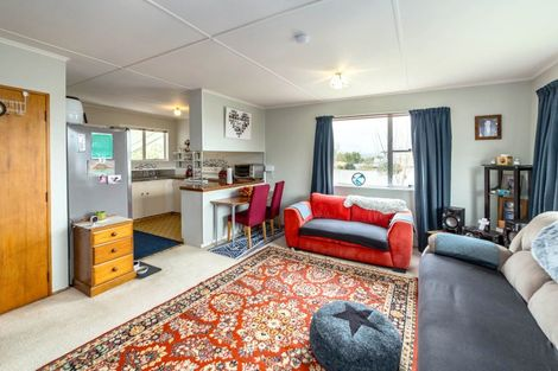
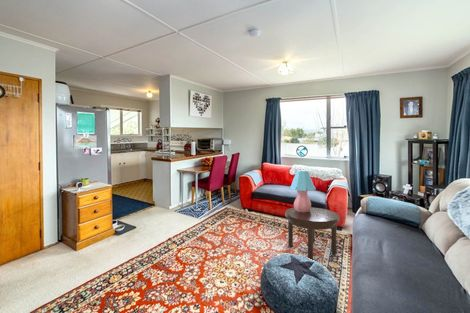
+ side table [284,206,340,261]
+ table lamp [288,169,317,212]
